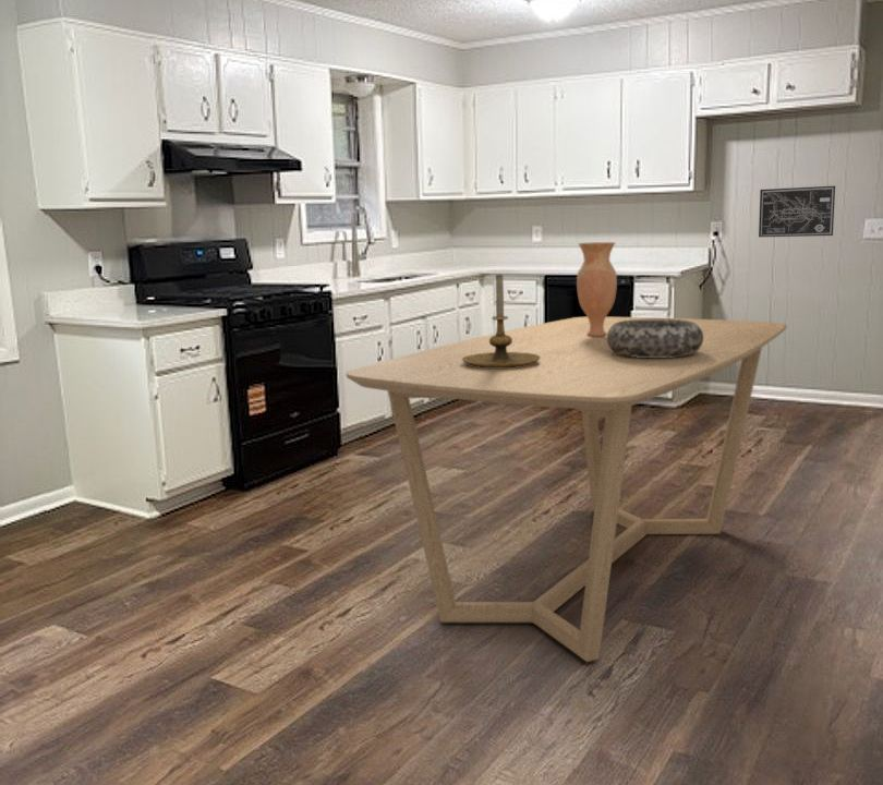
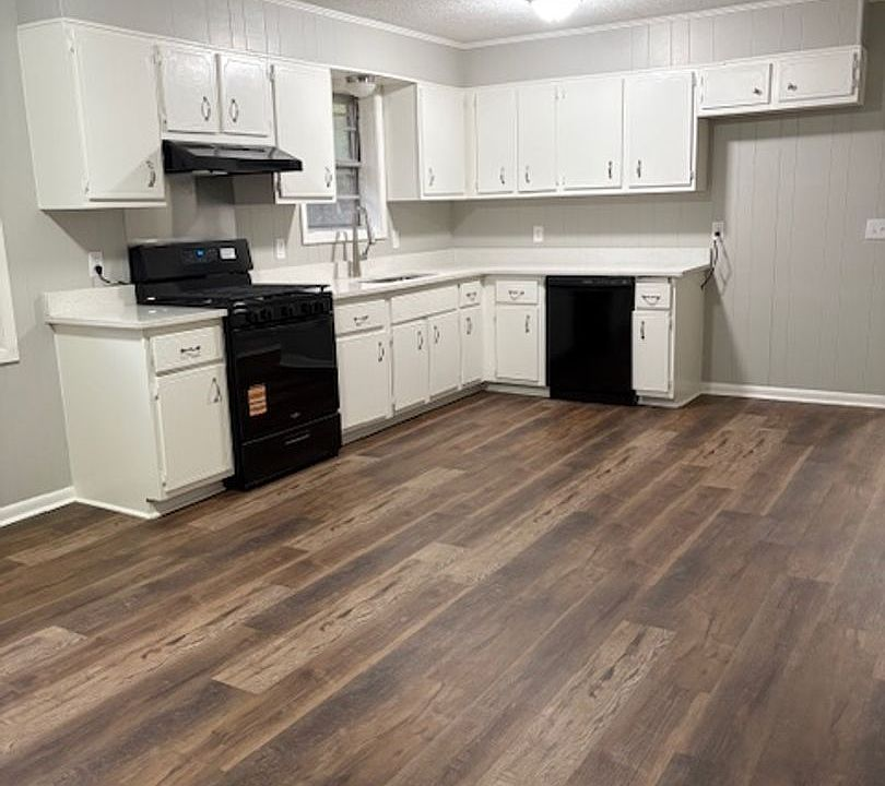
- decorative bowl [607,319,703,358]
- candle holder [462,274,541,367]
- wall art [758,185,836,238]
- dining table [346,316,788,663]
- vase [576,241,618,336]
